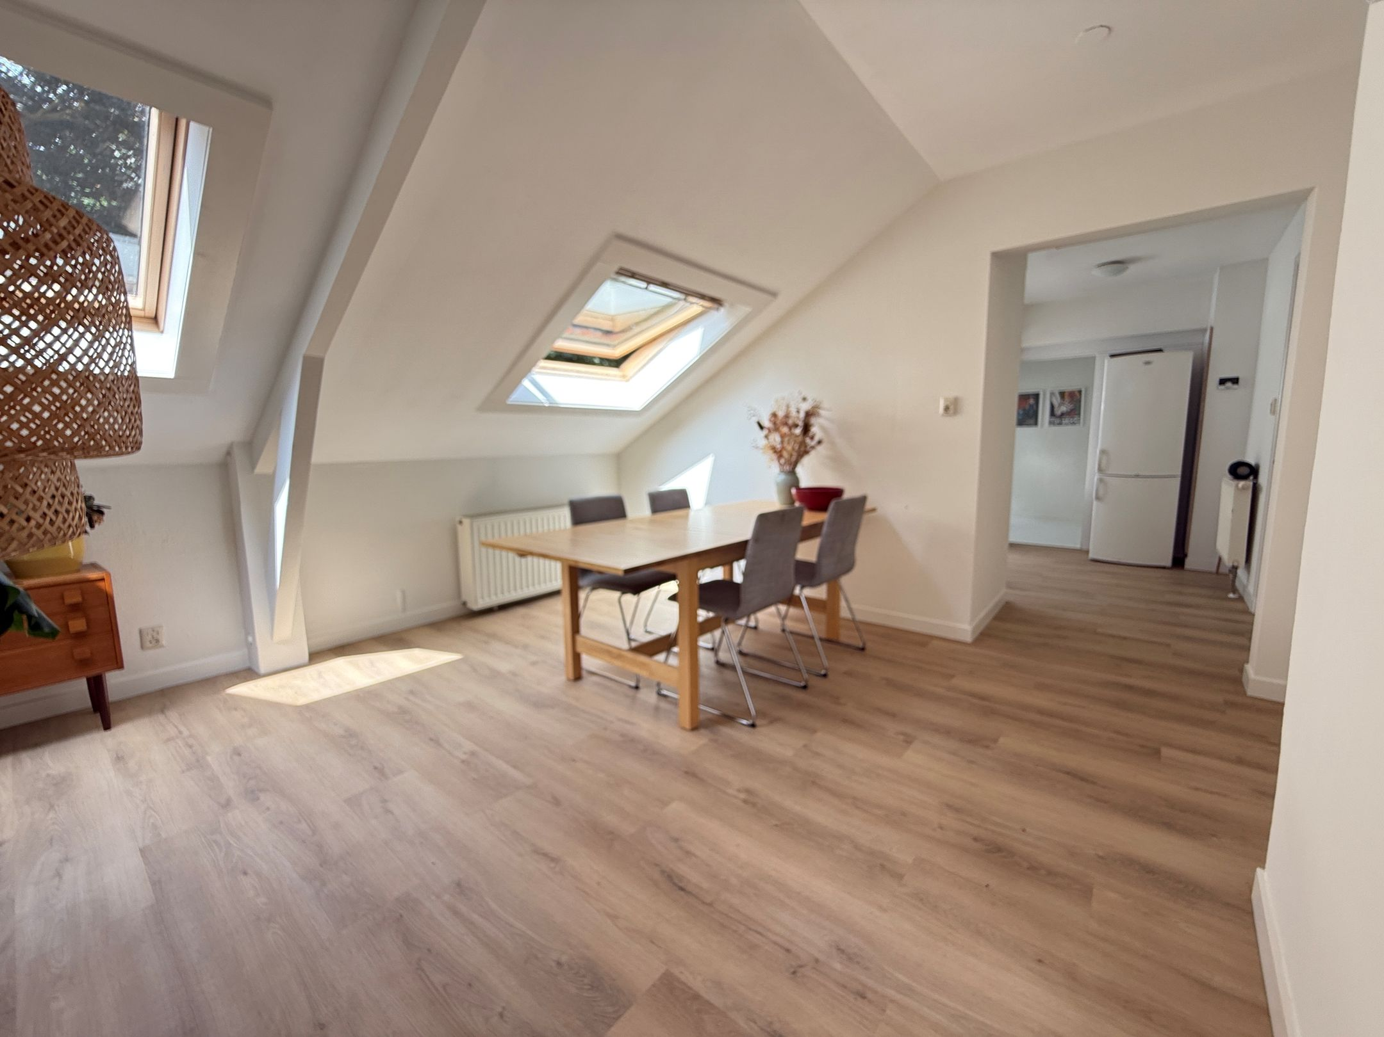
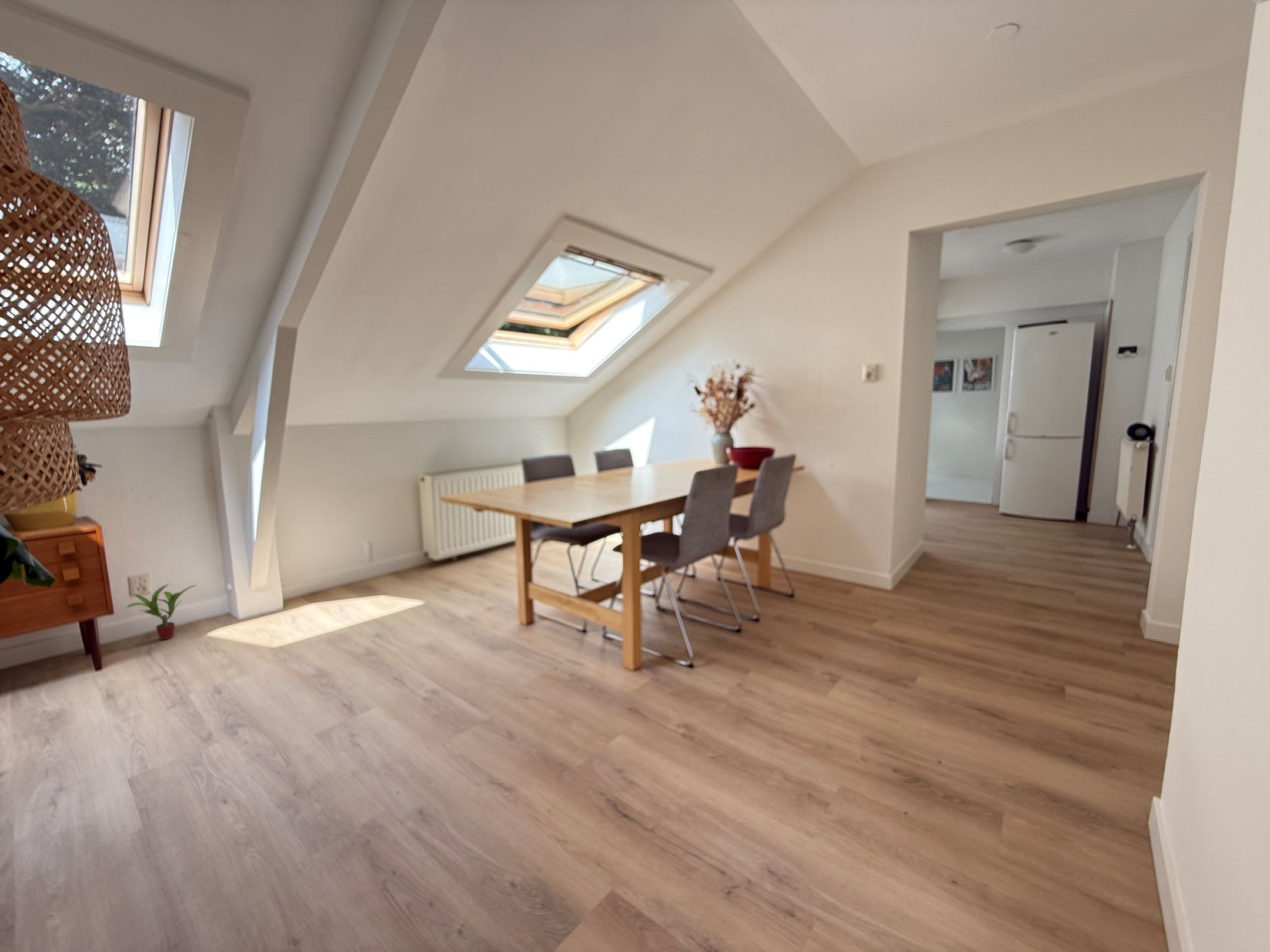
+ potted plant [125,583,198,641]
